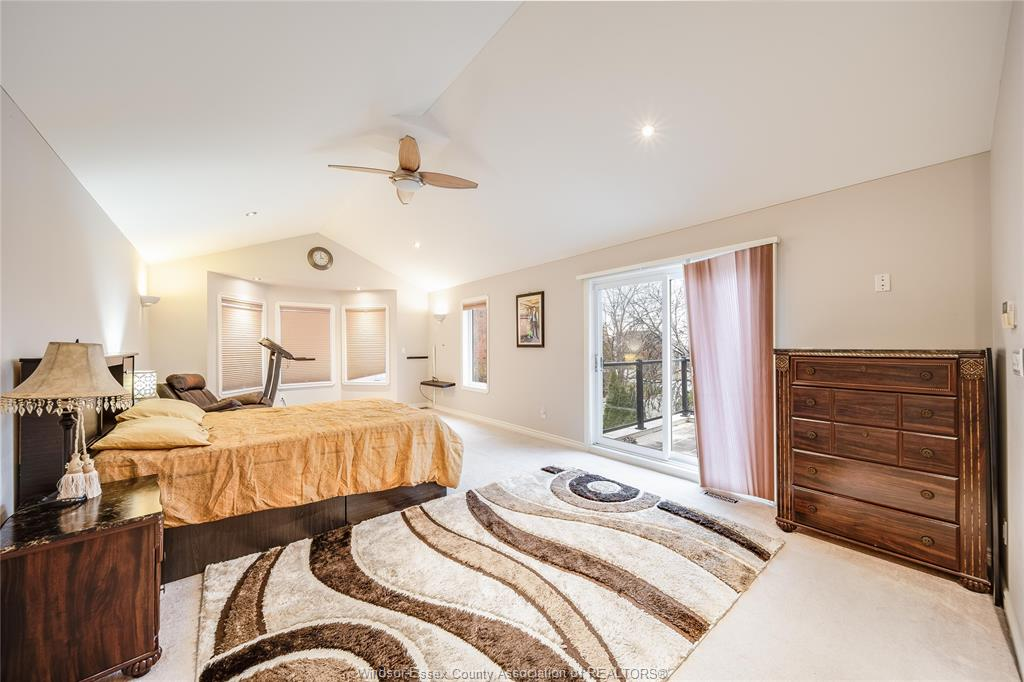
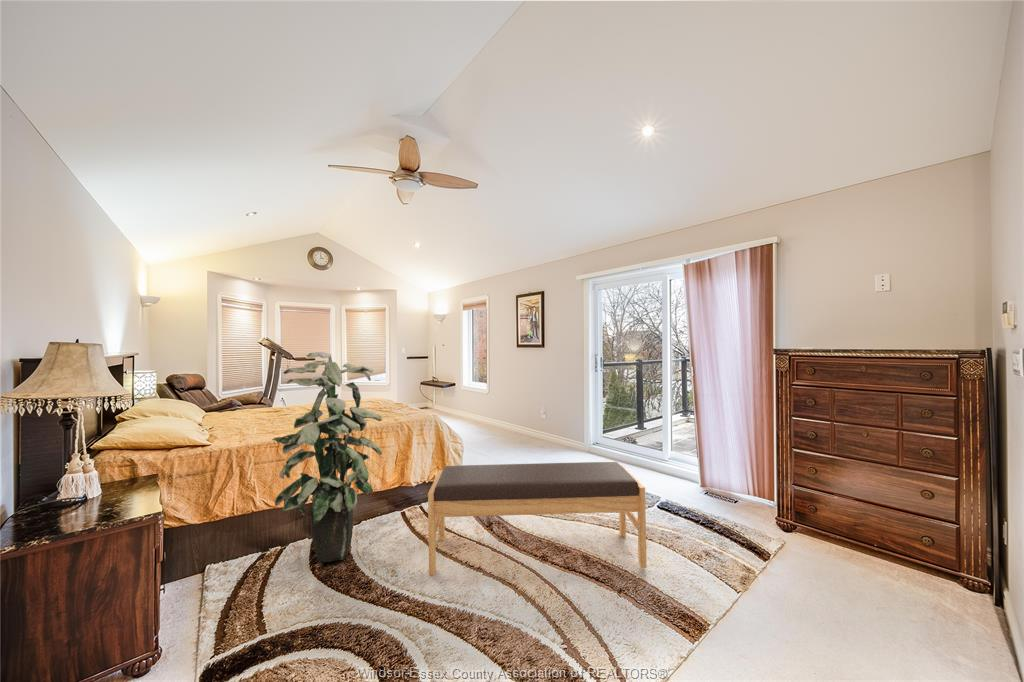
+ bench [427,461,648,576]
+ indoor plant [271,351,383,564]
